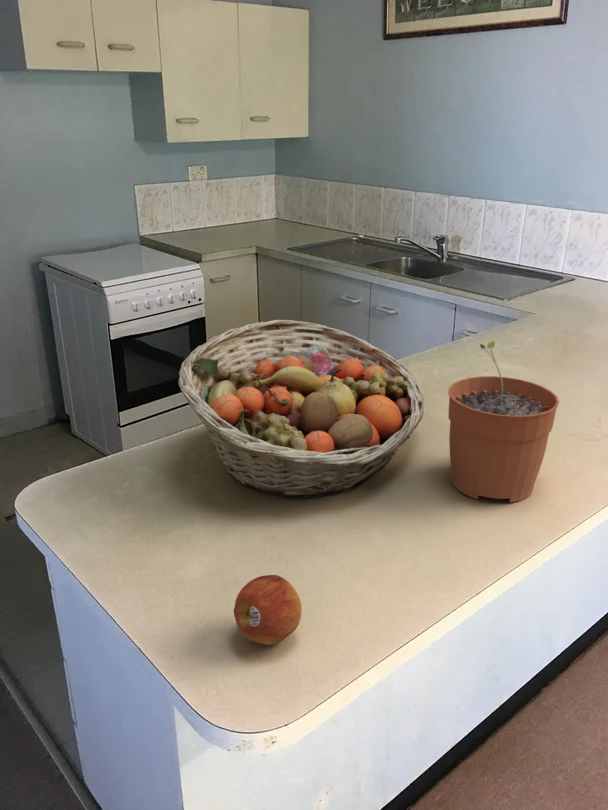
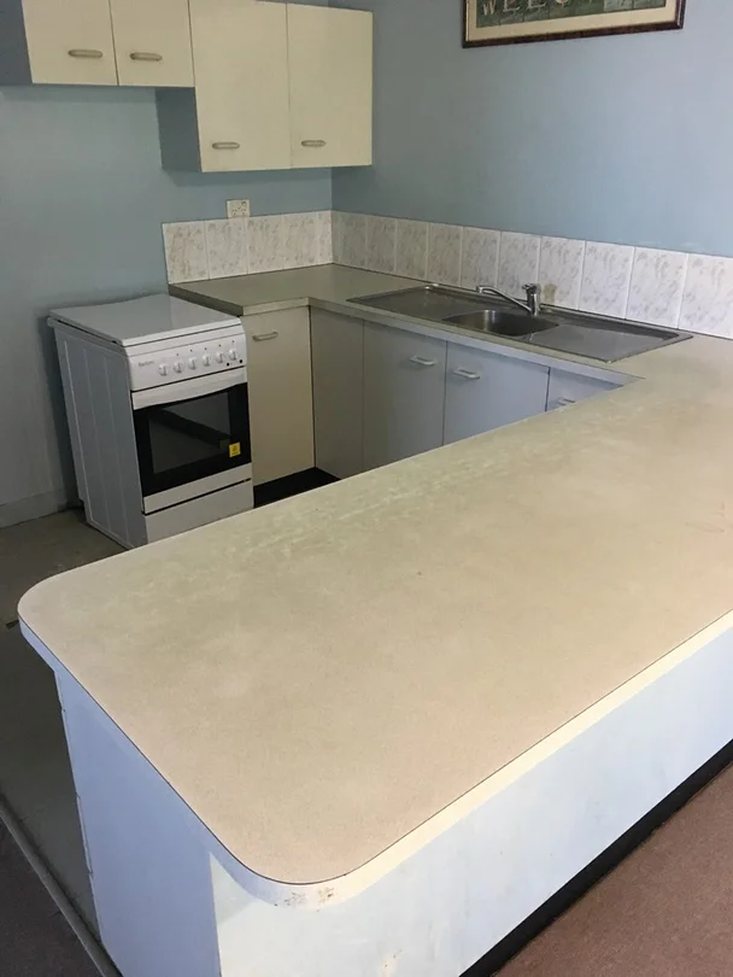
- fruit [233,574,302,646]
- plant pot [447,340,560,503]
- fruit basket [178,319,425,499]
